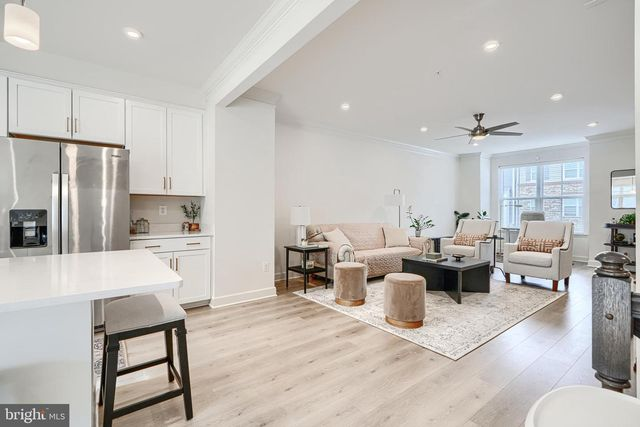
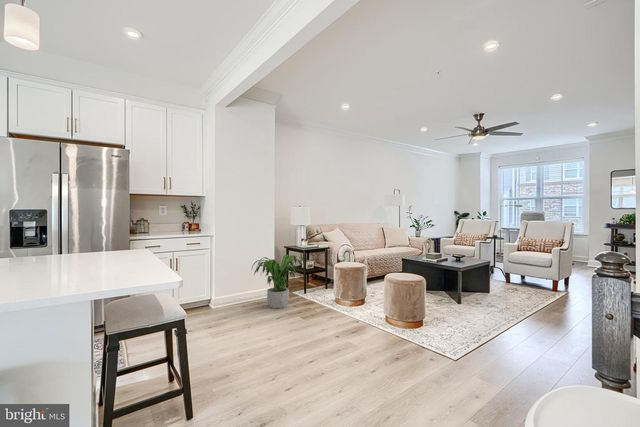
+ potted plant [250,254,306,309]
